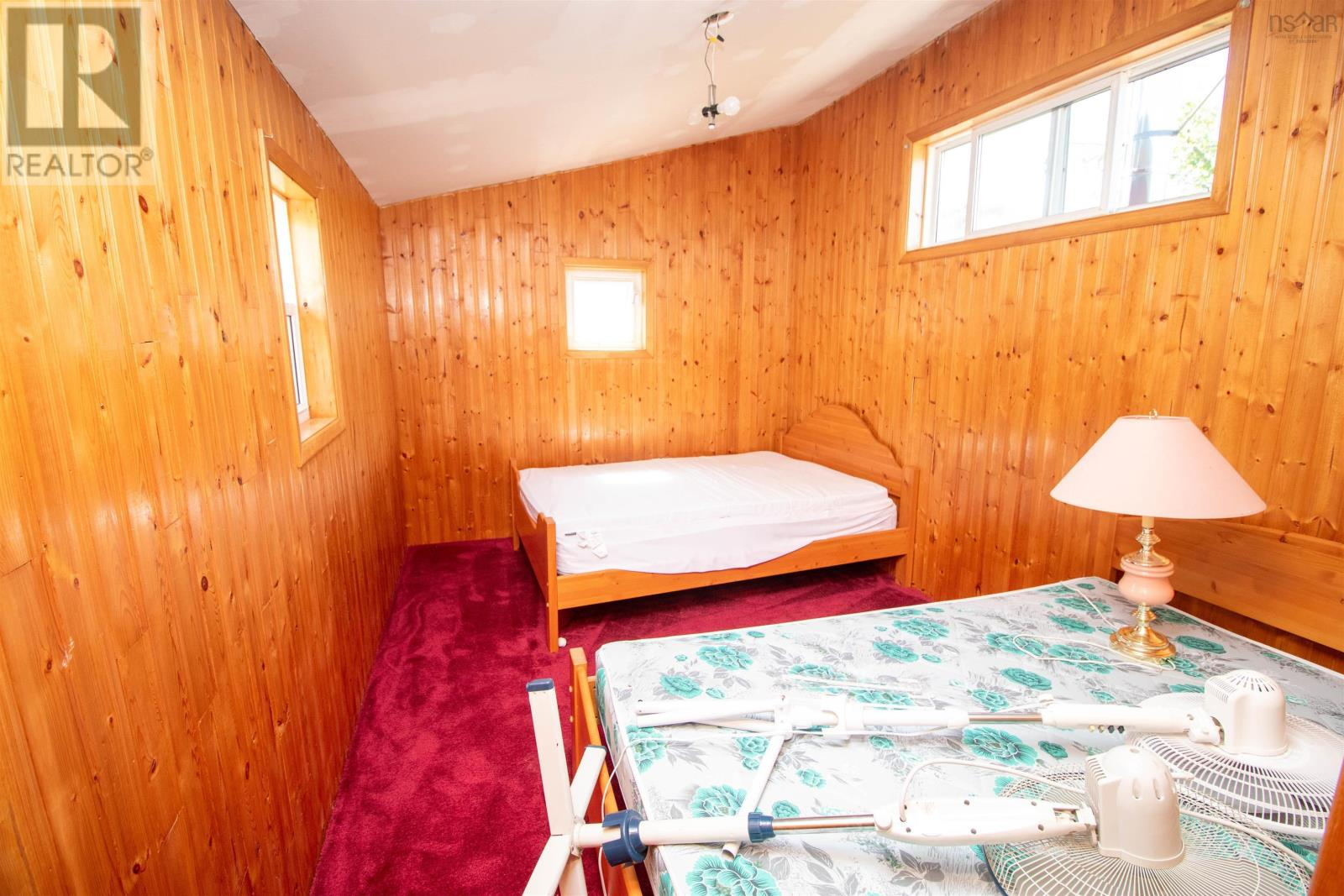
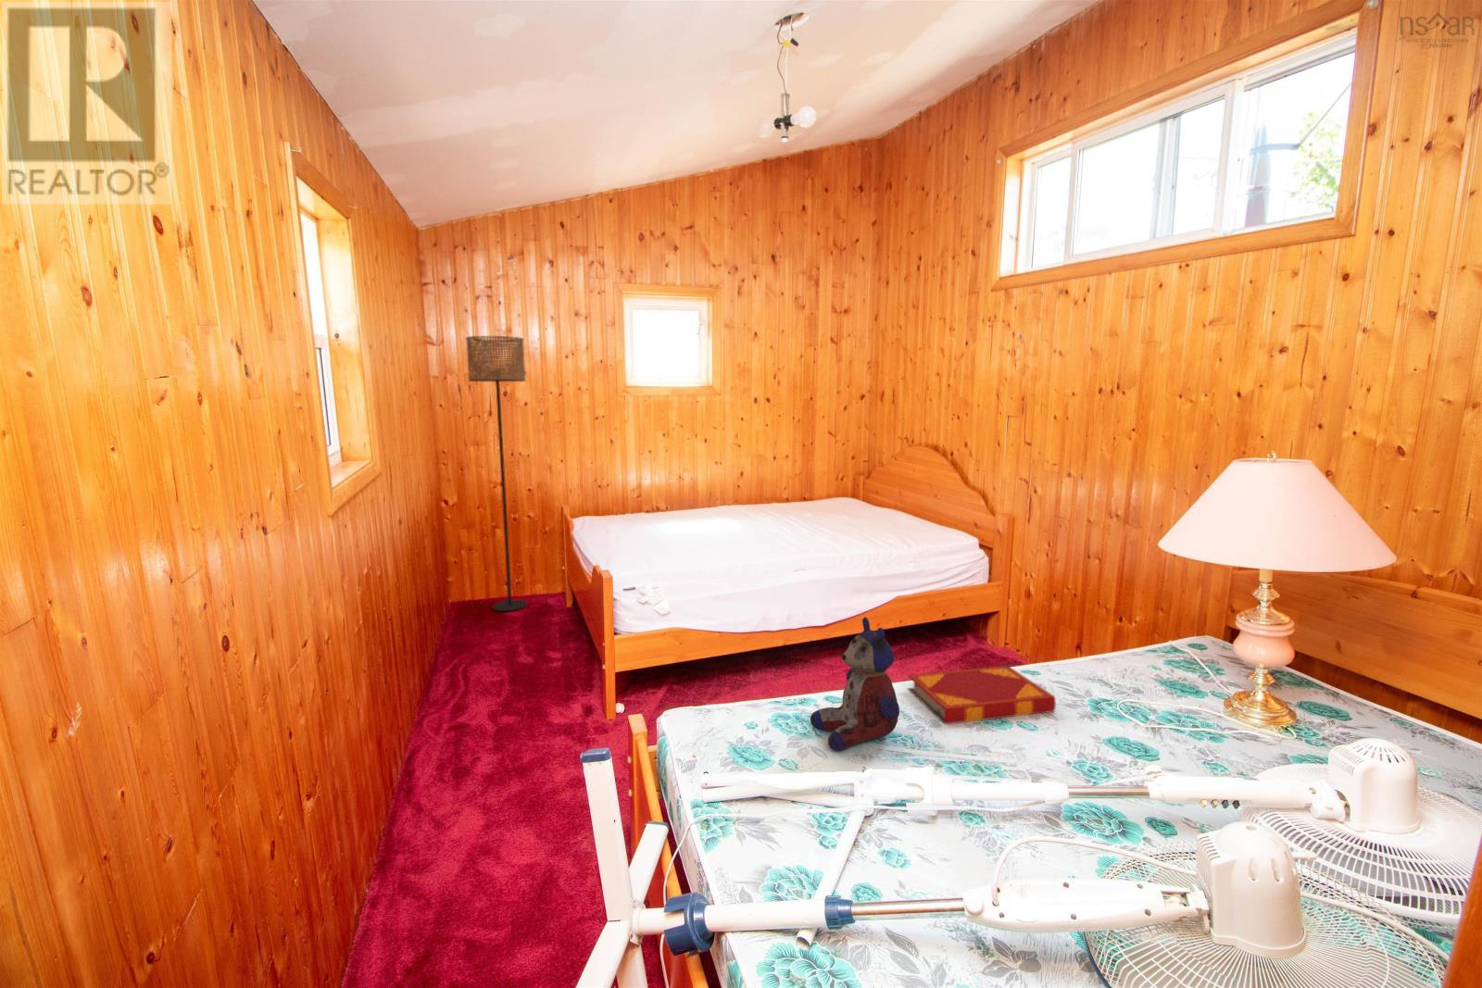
+ floor lamp [465,335,529,612]
+ hardback book [906,665,1056,726]
+ stuffed bear [809,616,900,752]
